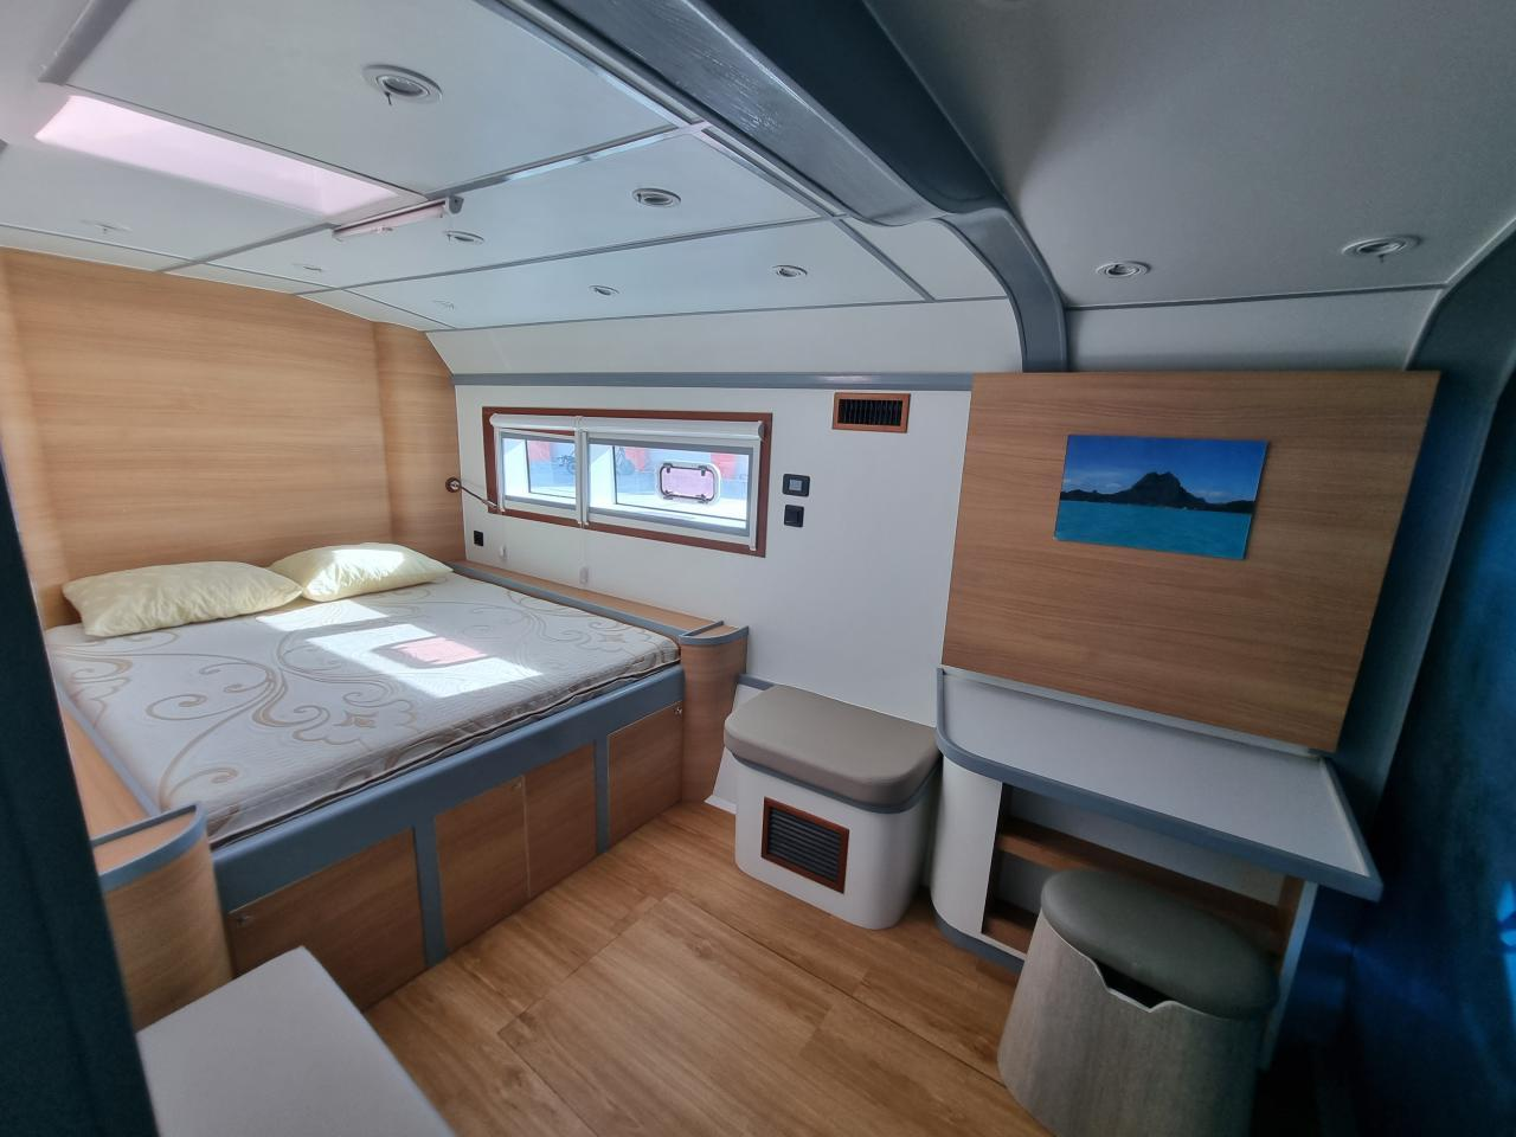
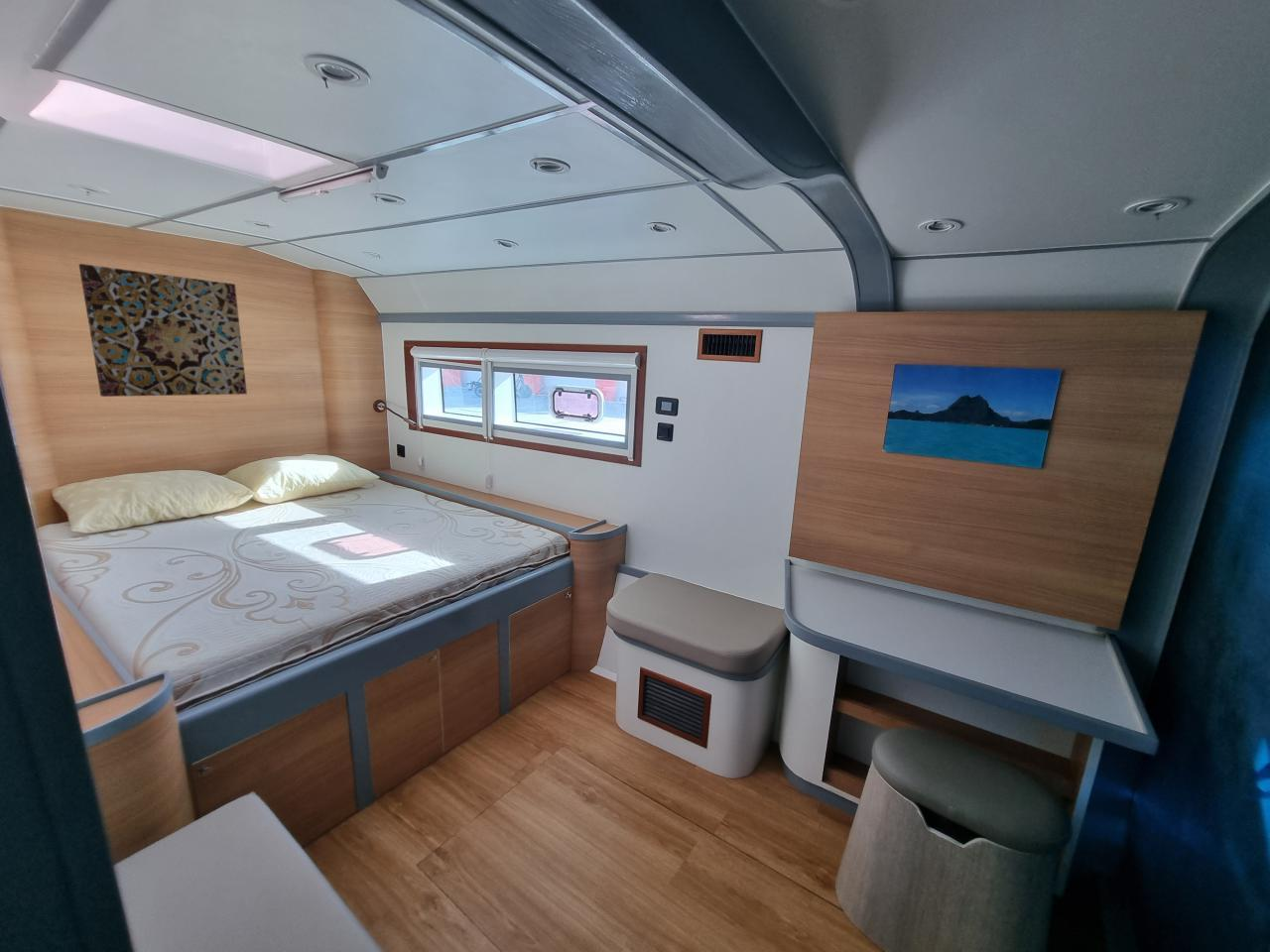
+ wall art [78,263,248,398]
